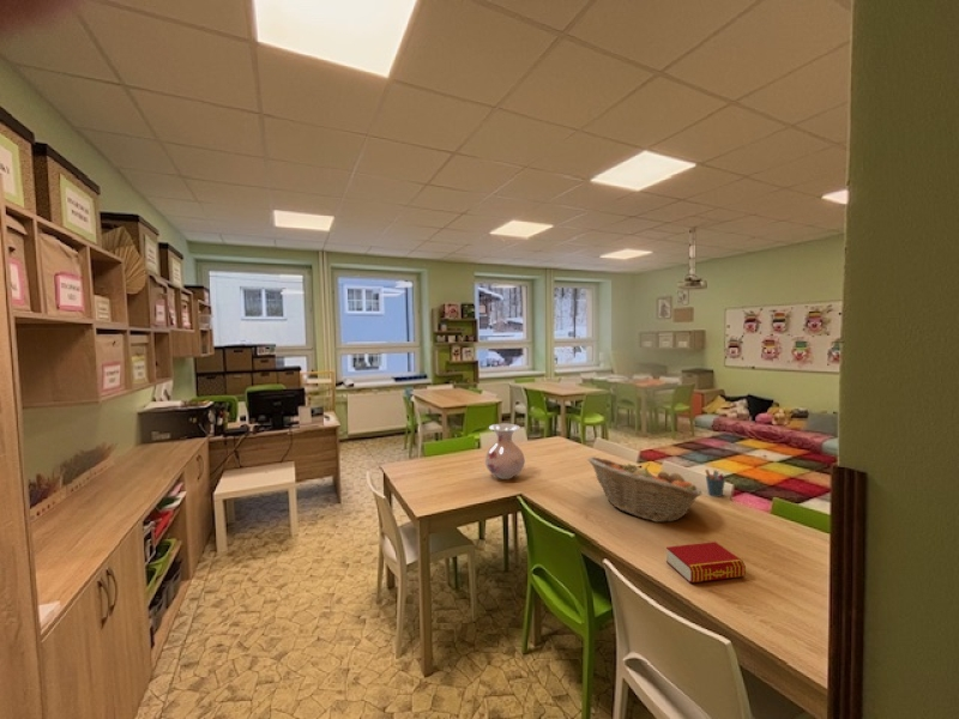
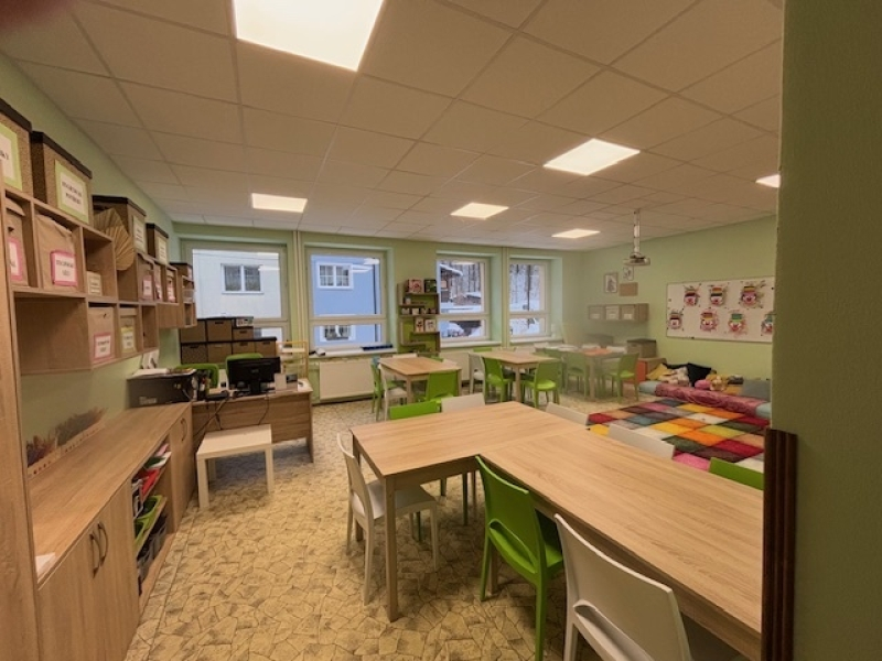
- fruit basket [586,455,704,524]
- vase [484,423,526,481]
- book [665,540,747,584]
- pen holder [704,469,726,499]
